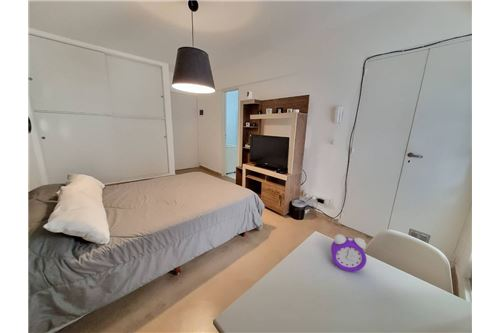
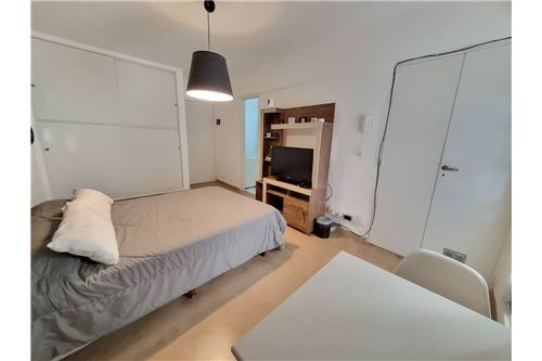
- alarm clock [330,233,367,272]
